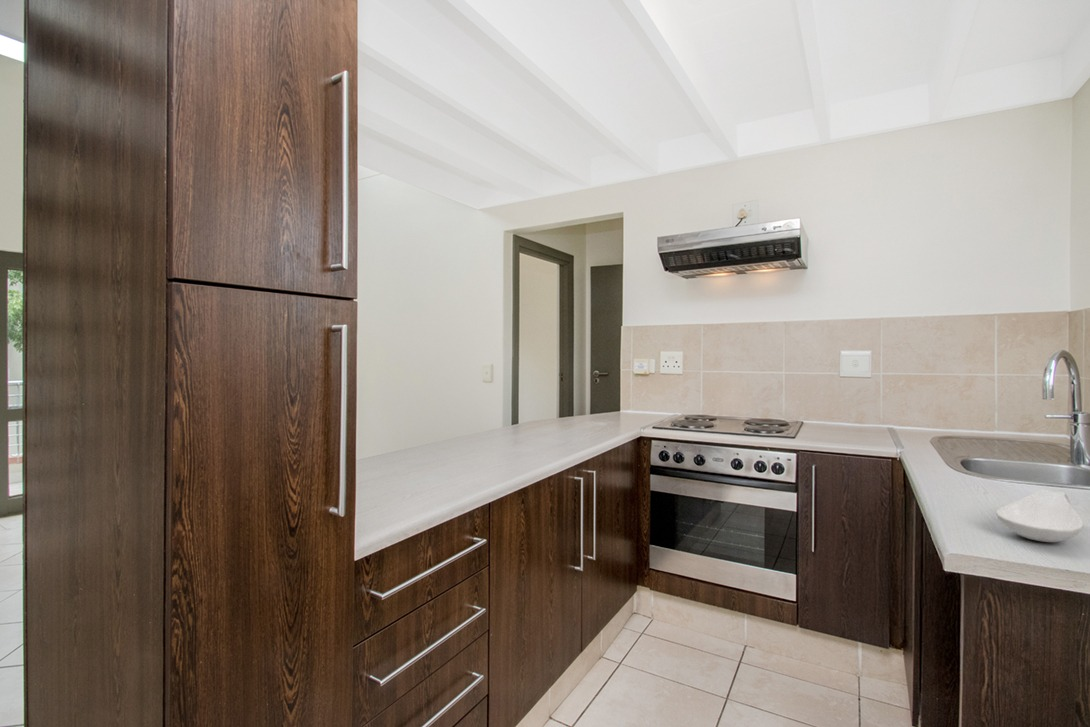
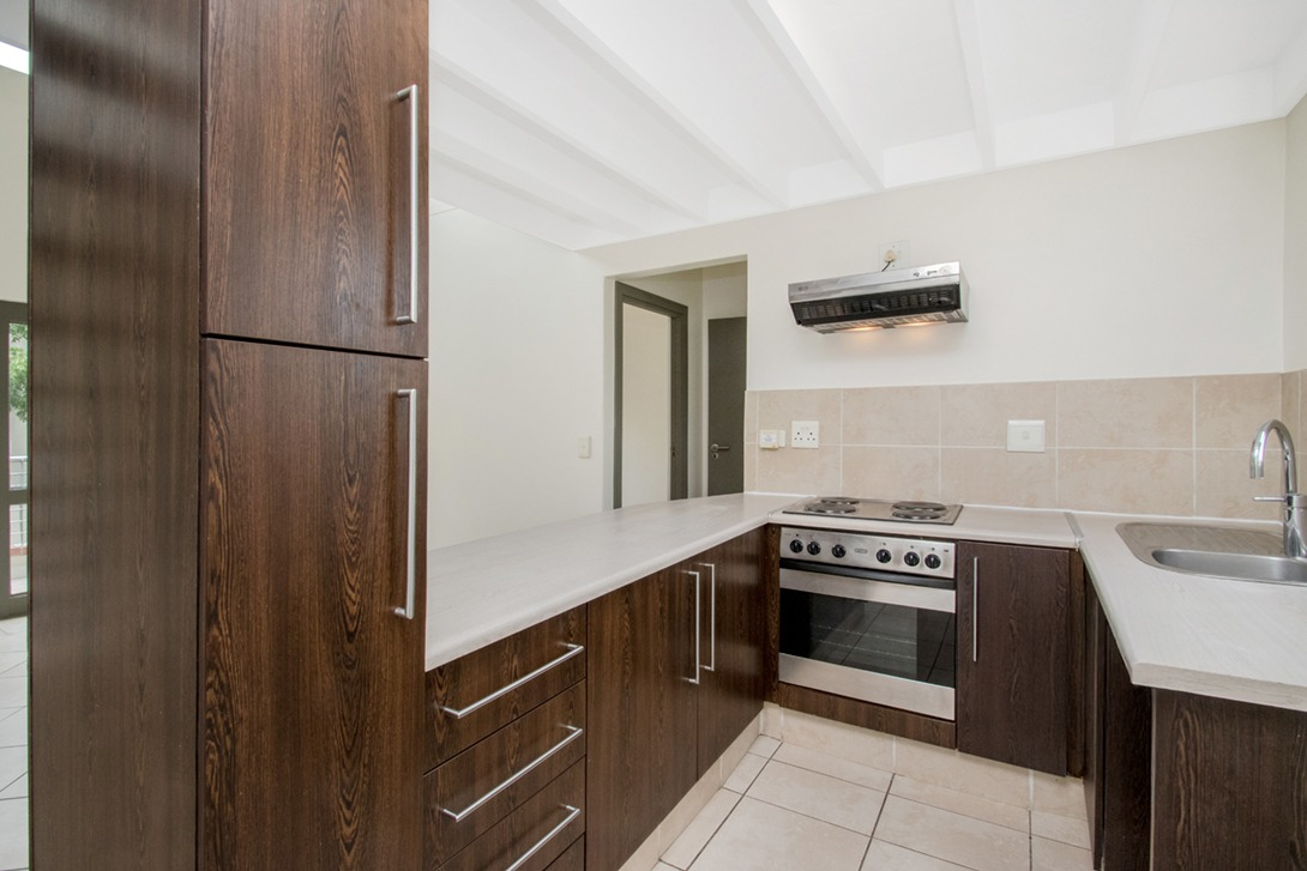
- spoon rest [995,488,1084,543]
